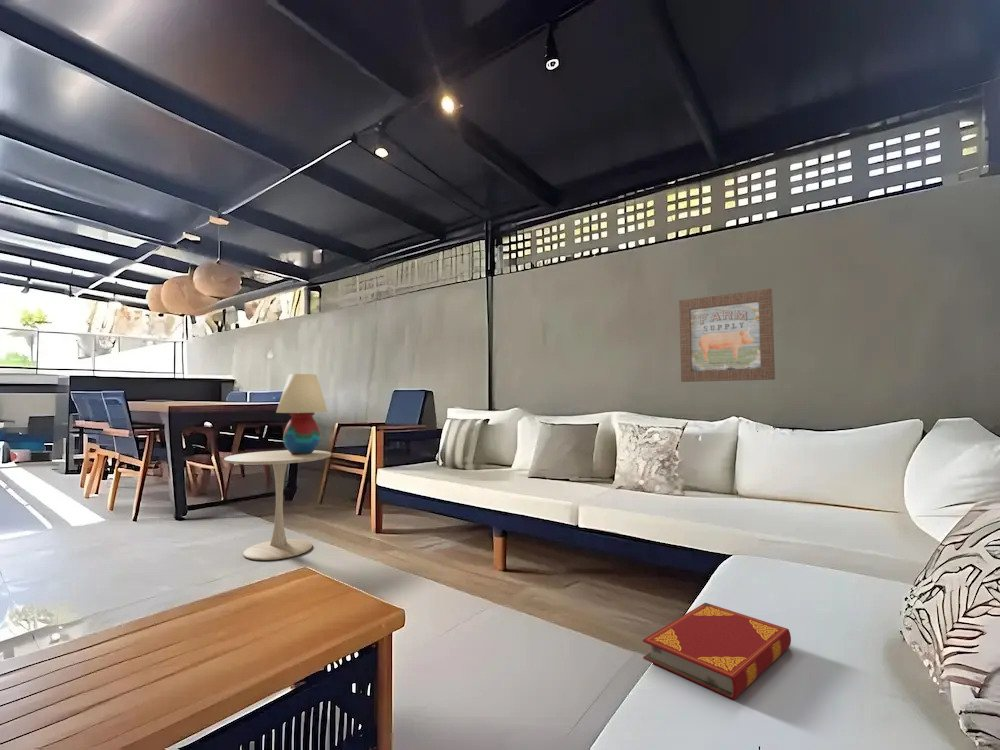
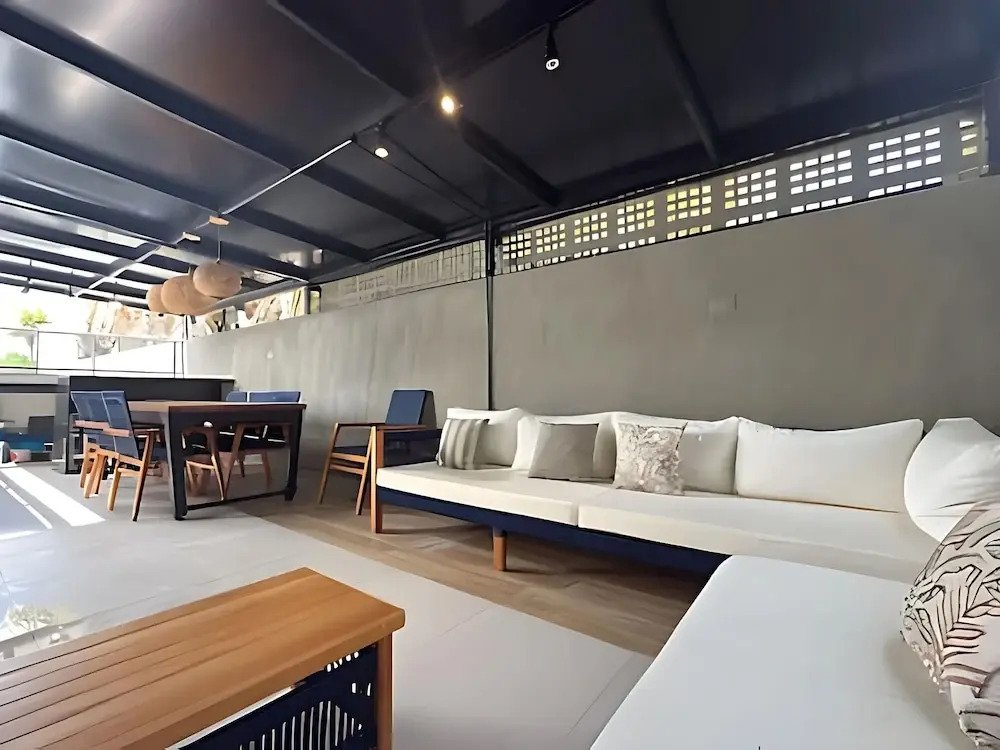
- hardback book [642,602,792,700]
- side table [223,449,332,561]
- wall art [678,288,776,383]
- table lamp [275,373,329,455]
